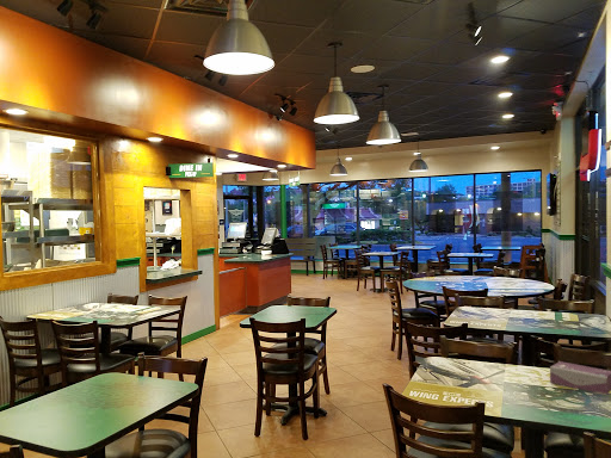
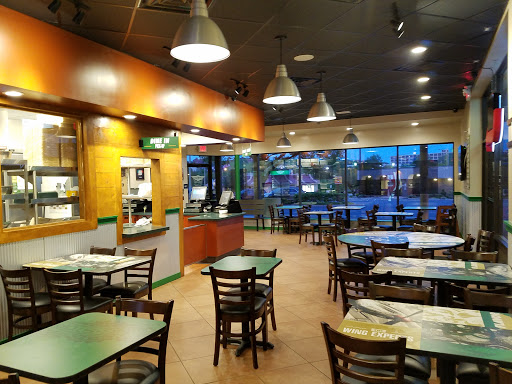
- tissue box [549,360,611,396]
